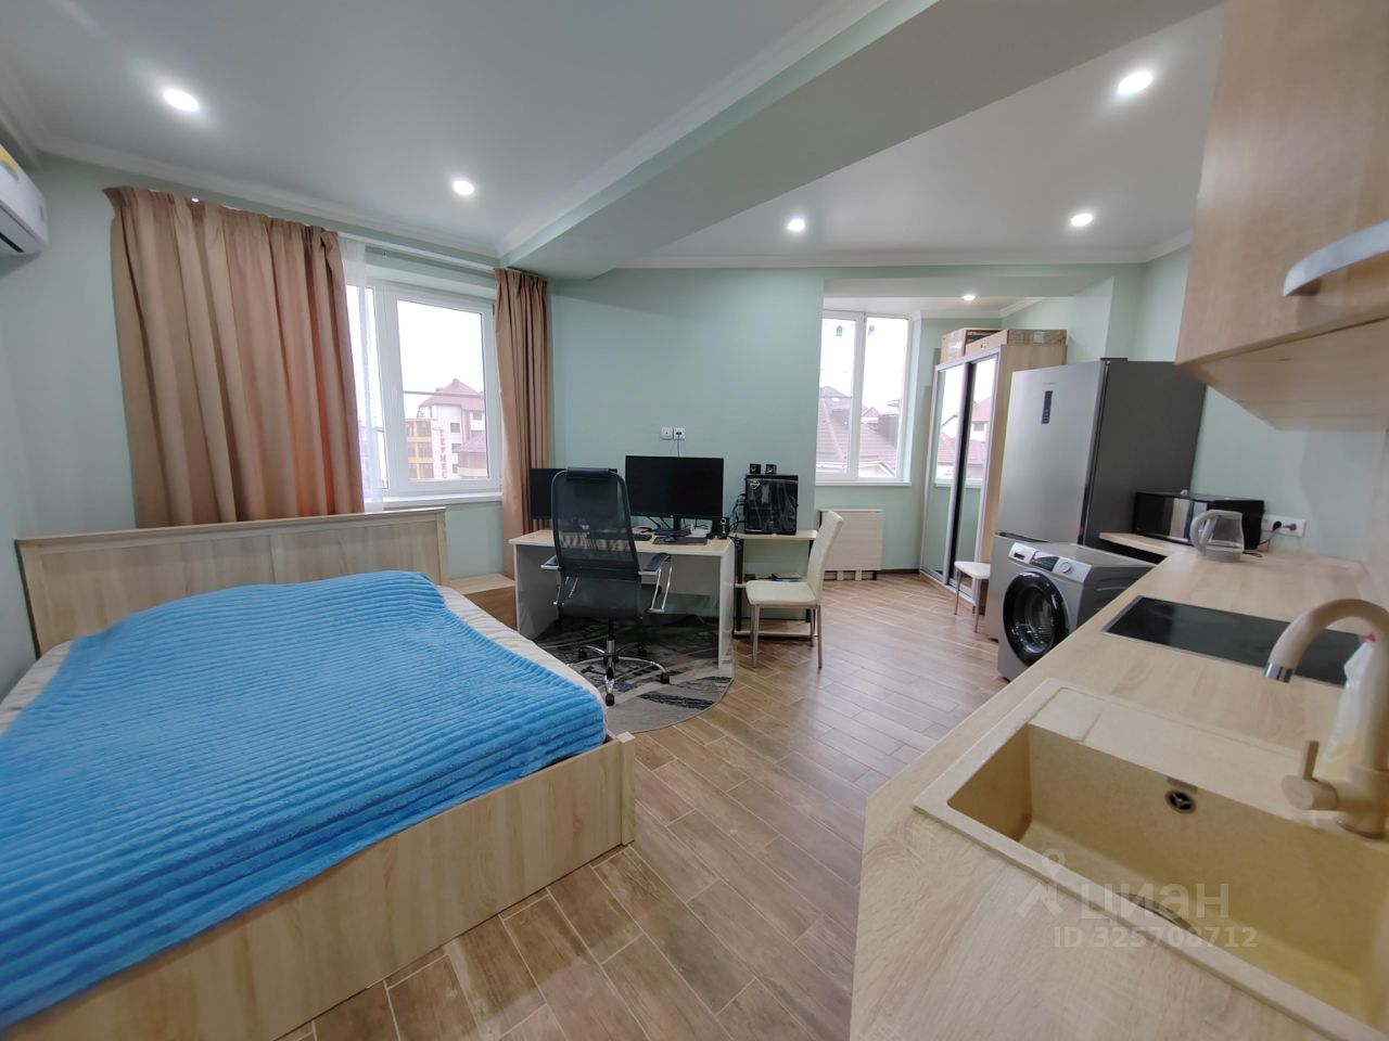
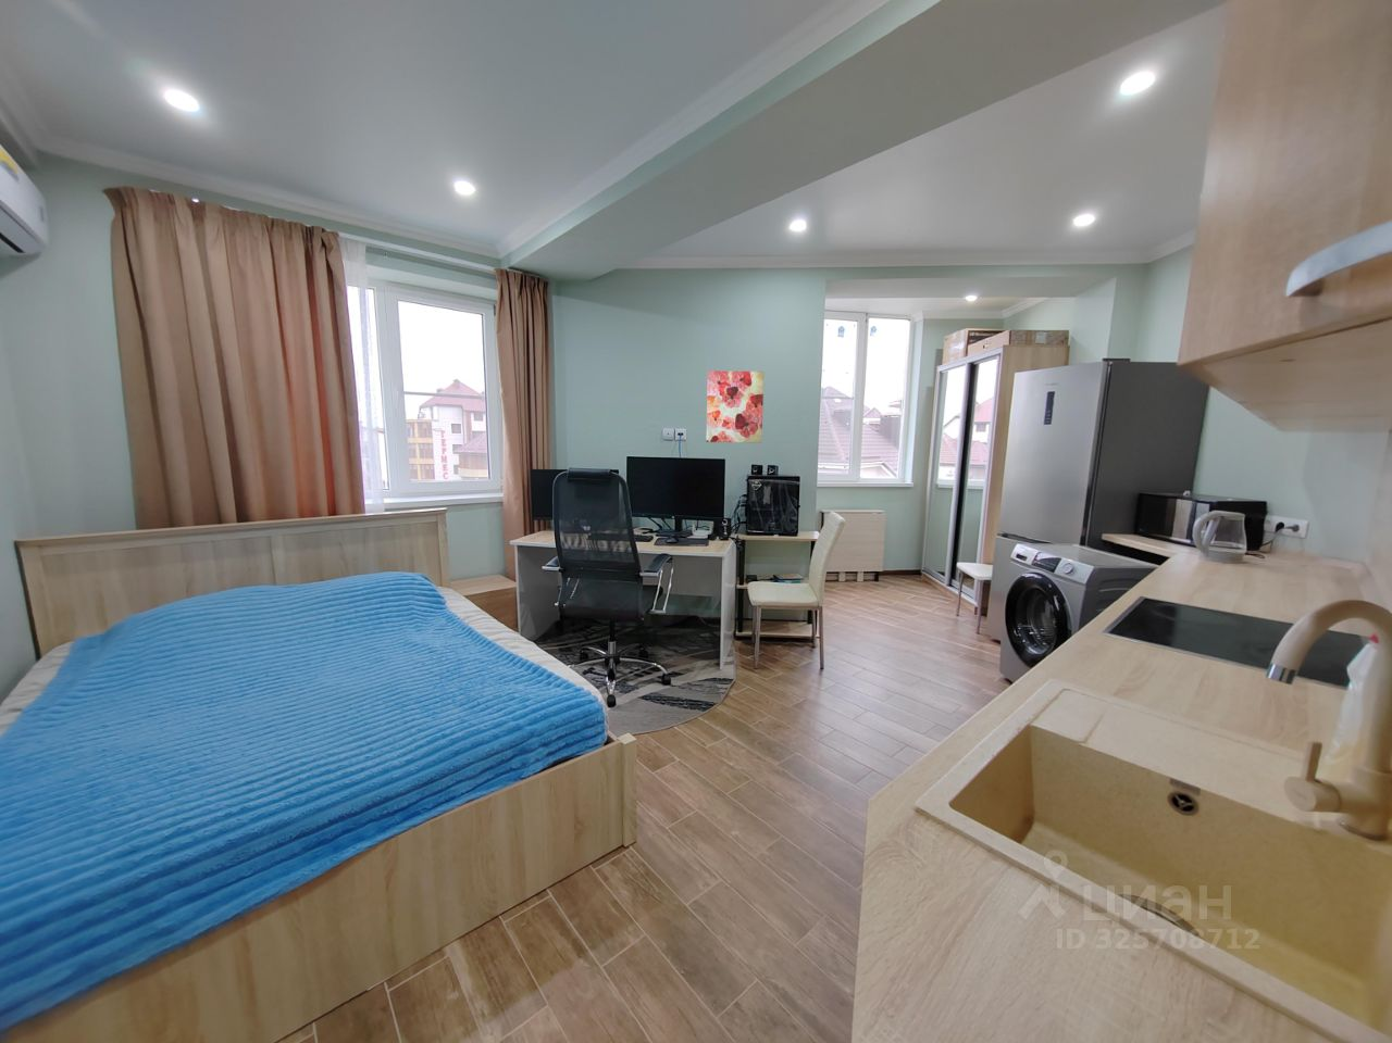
+ wall art [706,369,766,445]
